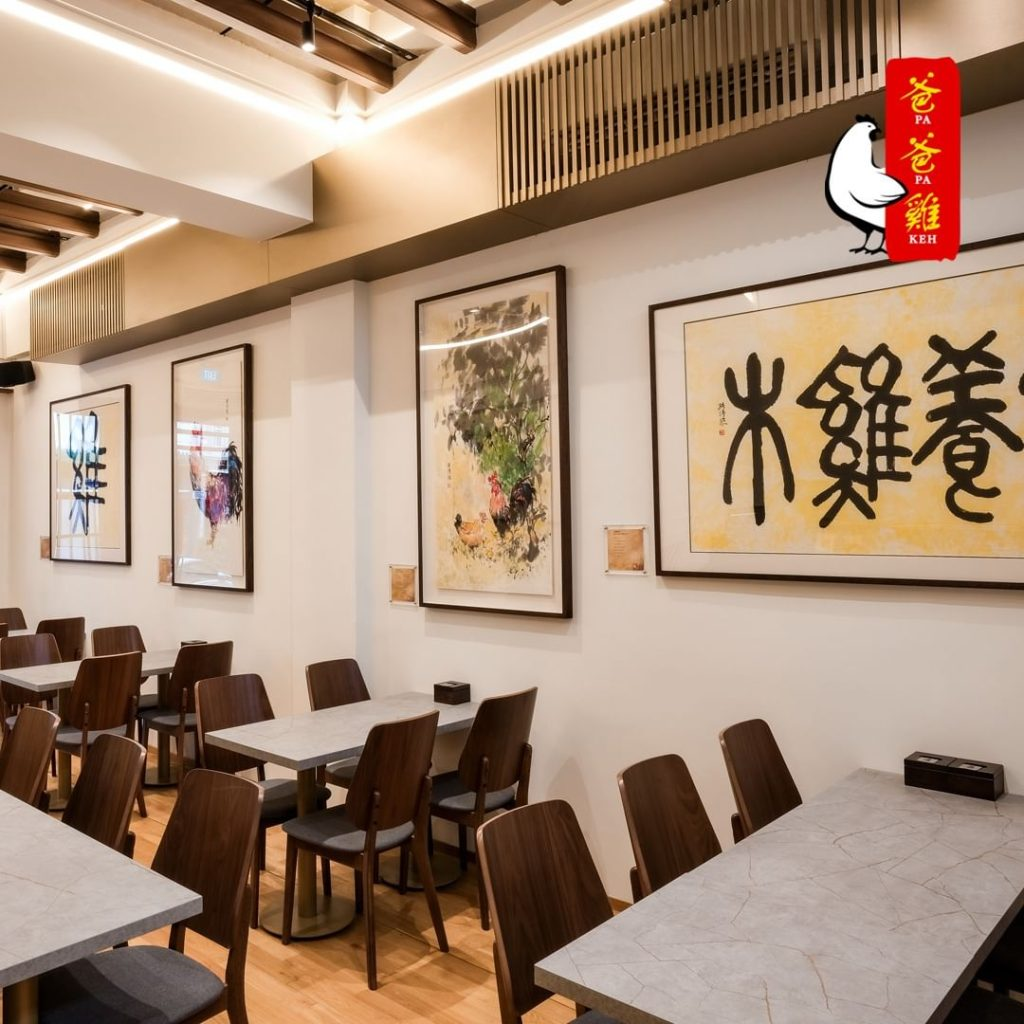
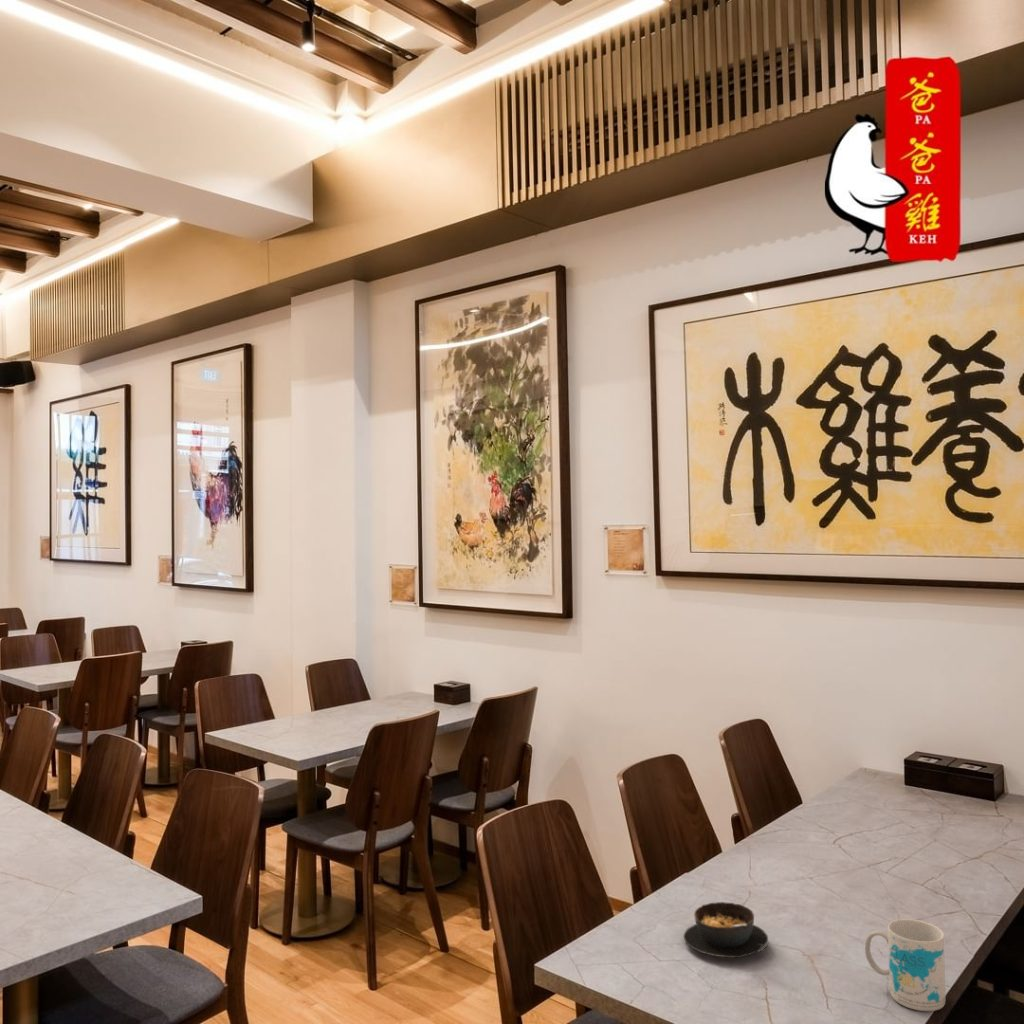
+ soup bowl [683,901,769,959]
+ mug [864,918,946,1012]
